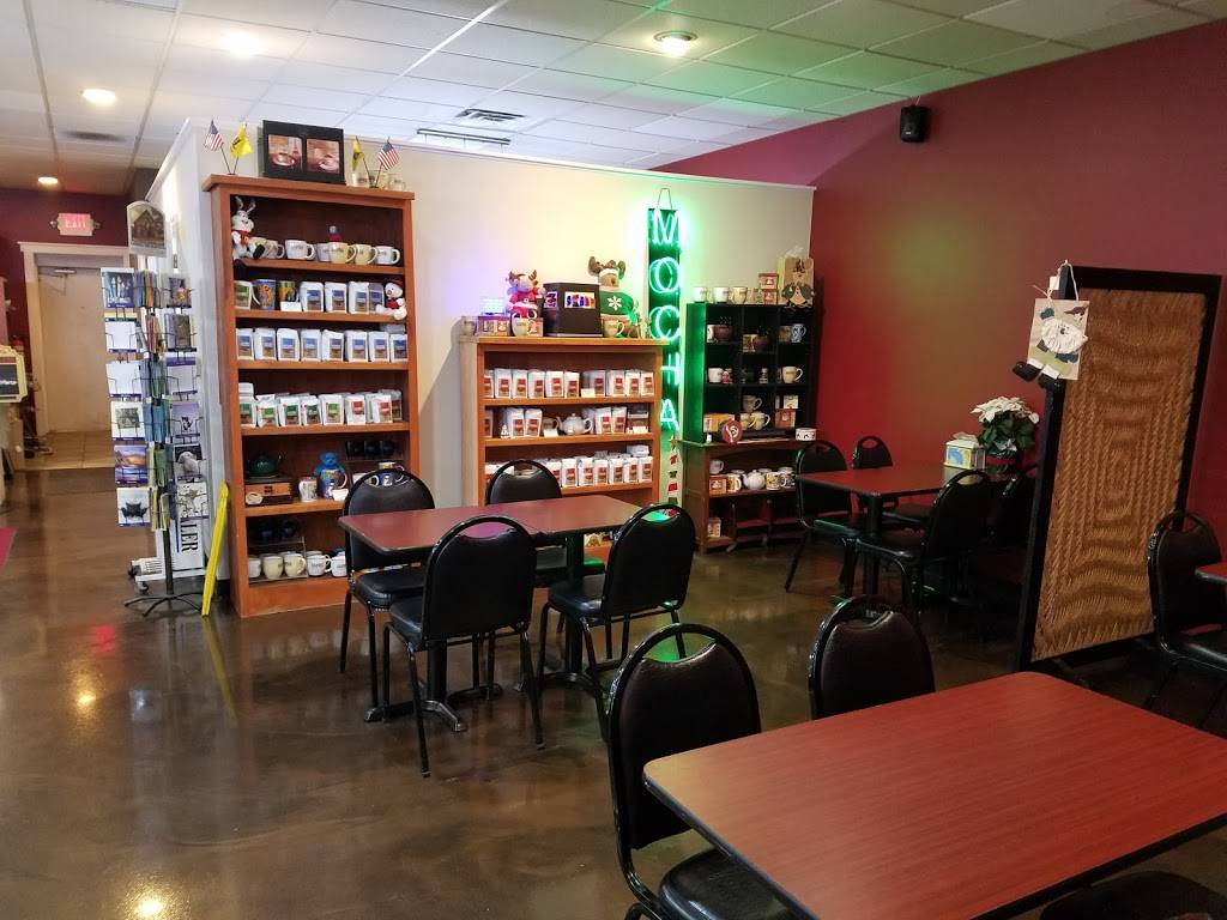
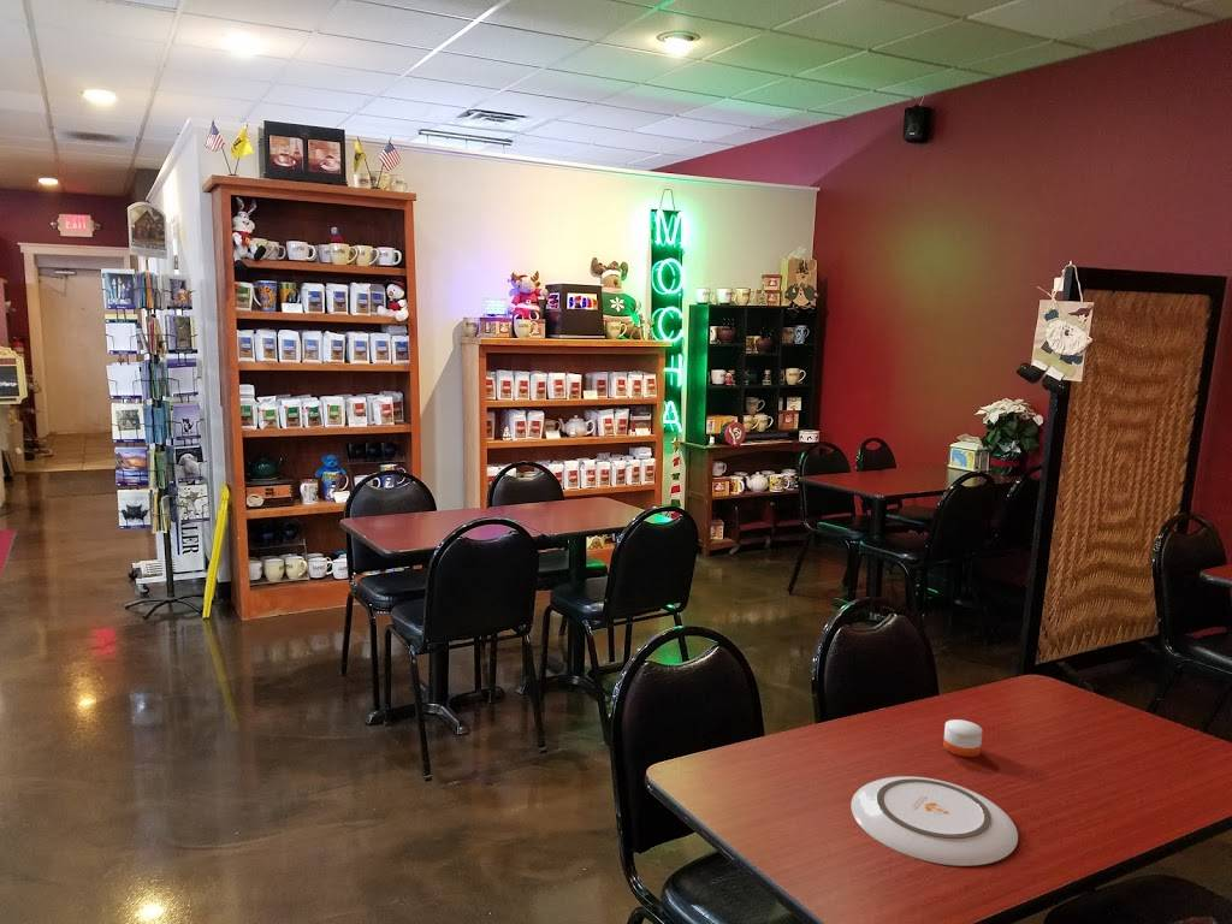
+ candle [942,709,983,758]
+ plate [849,775,1019,867]
